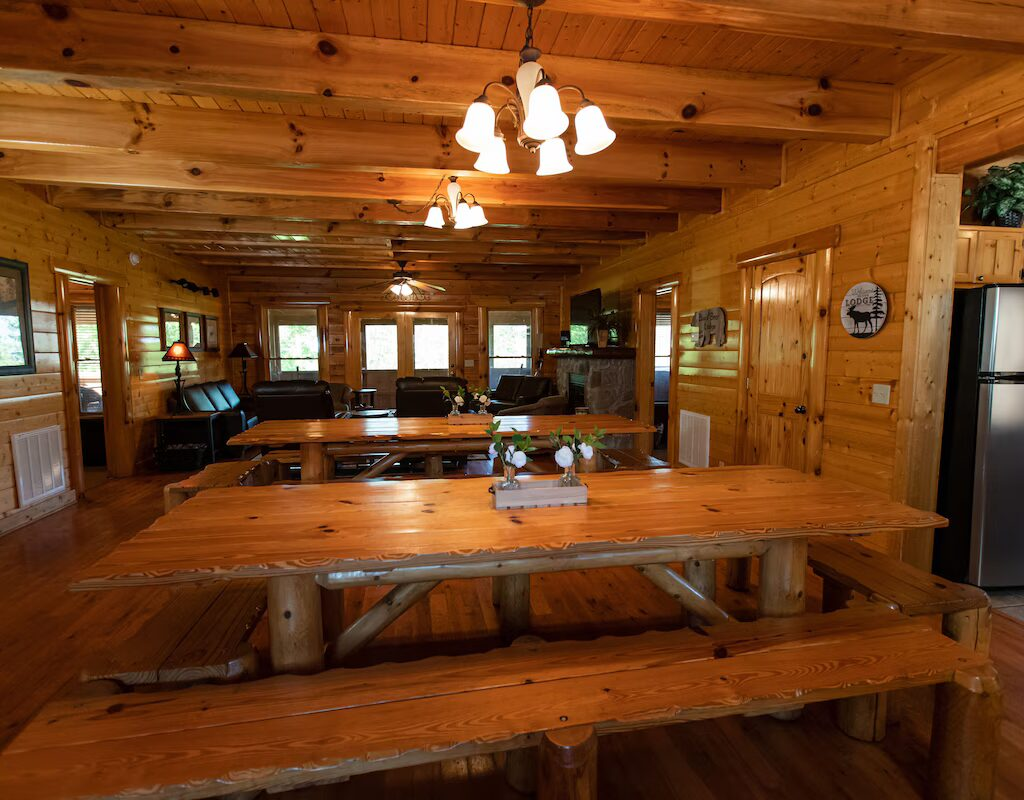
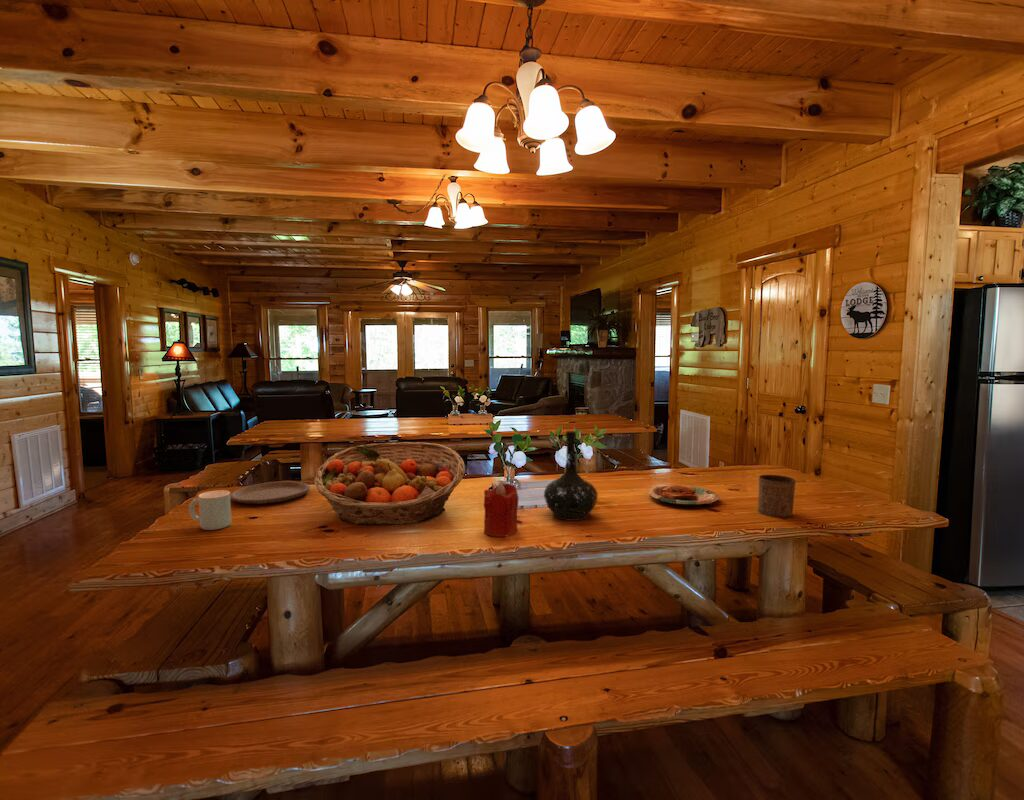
+ fruit basket [313,441,466,526]
+ plate [647,484,721,506]
+ bottle [543,430,599,522]
+ mug [188,489,232,531]
+ candle [483,481,520,538]
+ cup [757,474,797,519]
+ plate [230,480,311,505]
